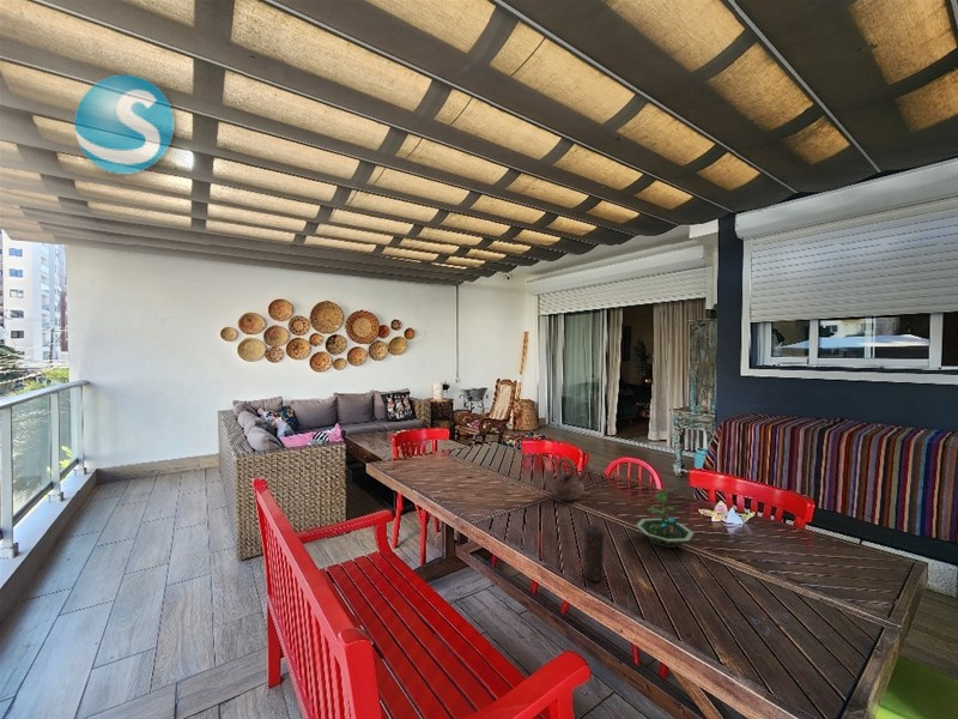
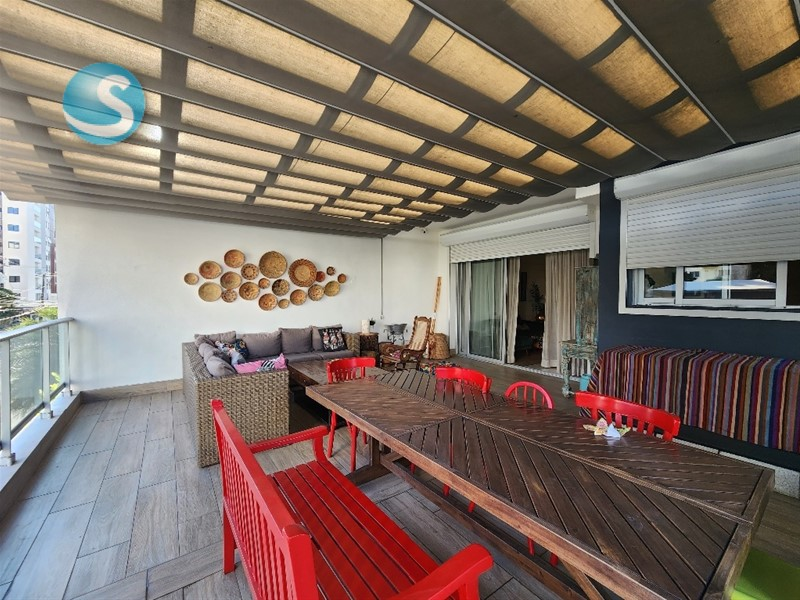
- terrarium [635,488,695,549]
- candle [582,524,606,582]
- teapot [548,457,590,502]
